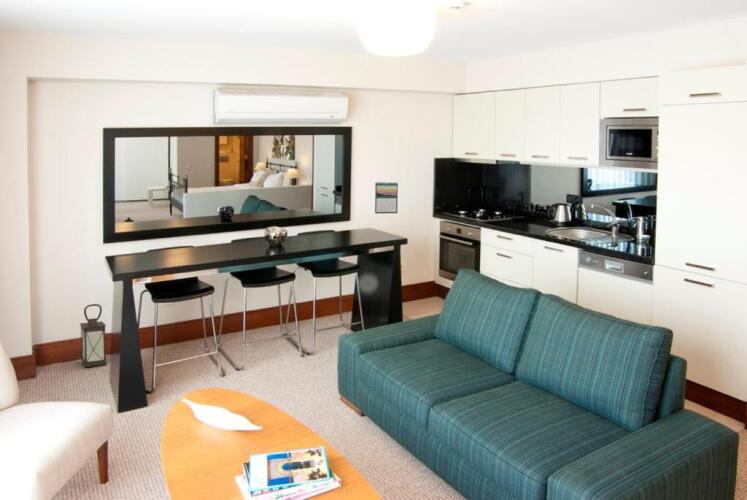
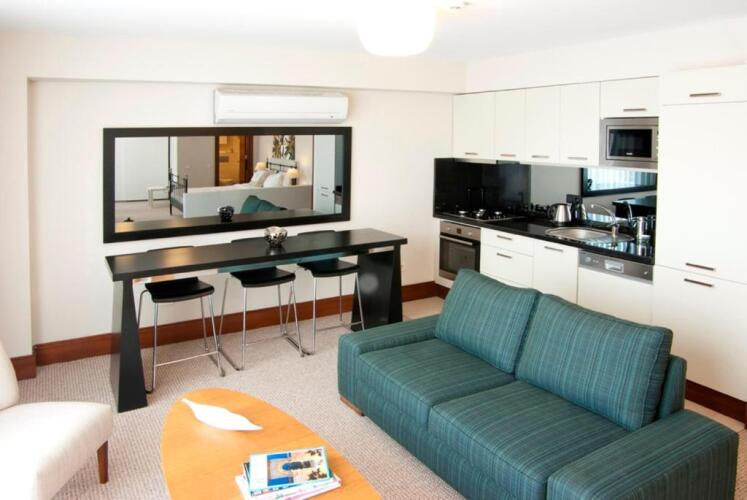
- calendar [374,181,399,215]
- lantern [79,303,108,368]
